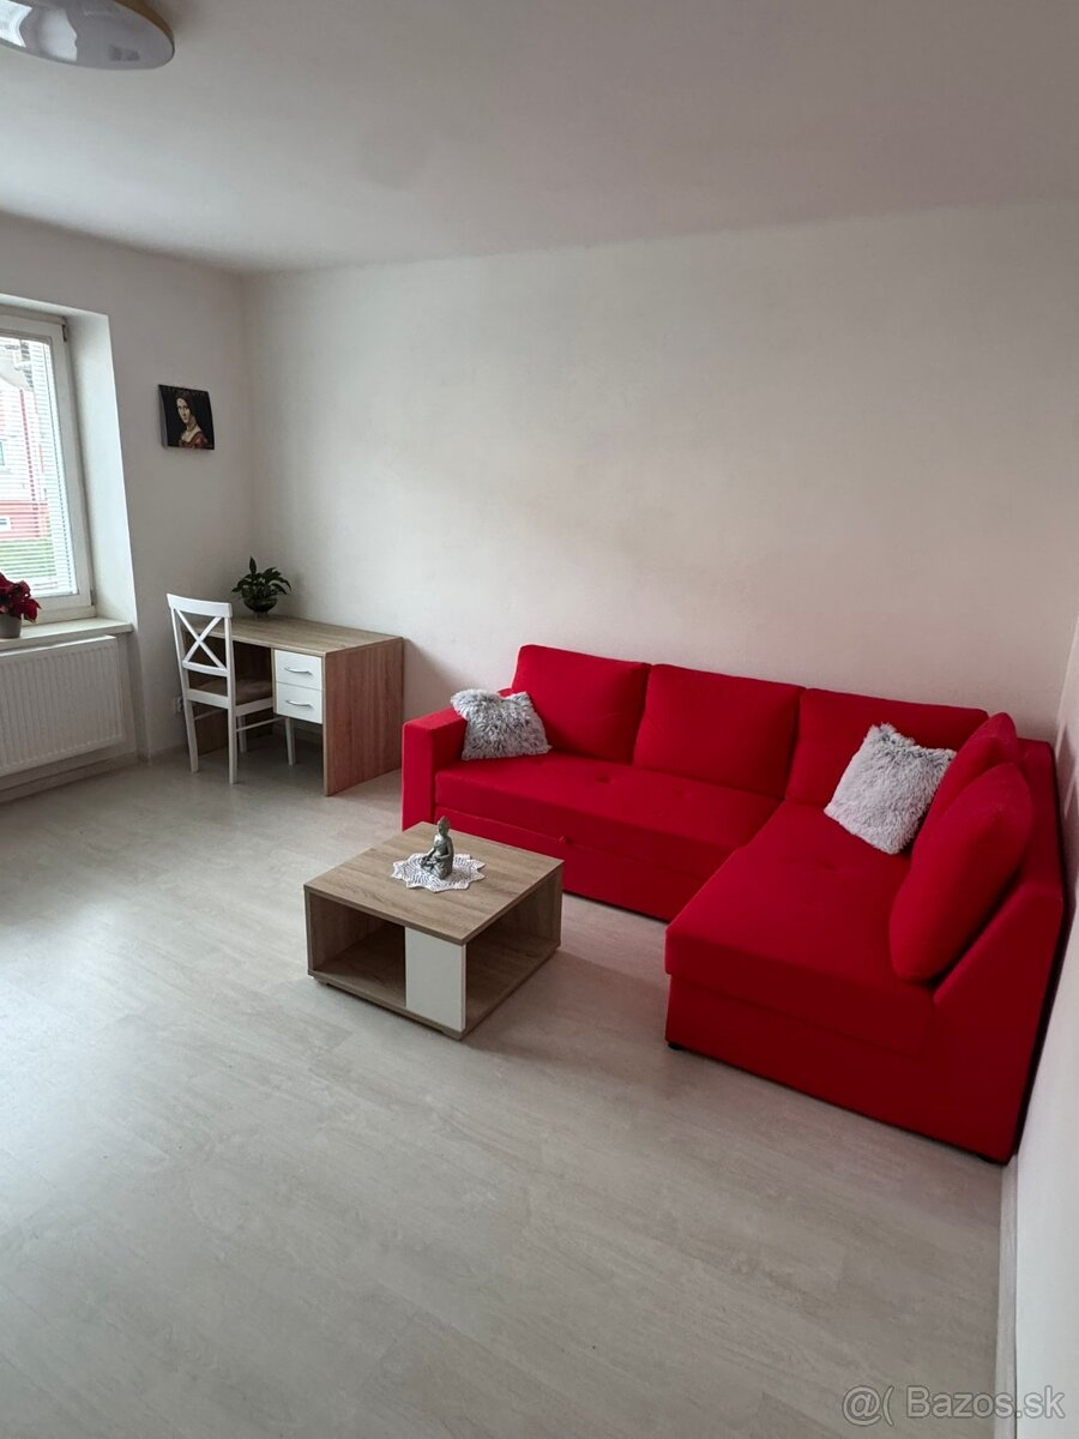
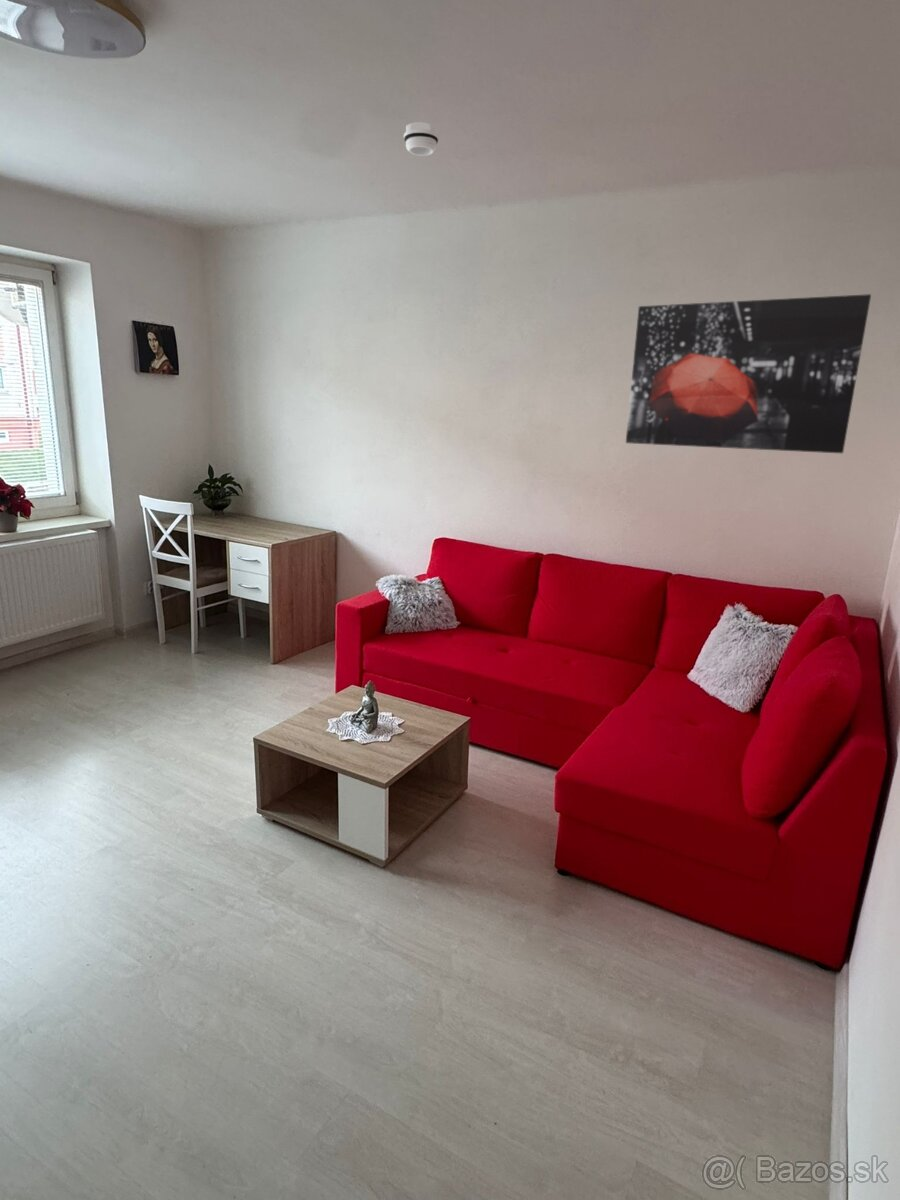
+ wall art [625,293,872,454]
+ smoke detector [403,121,440,157]
